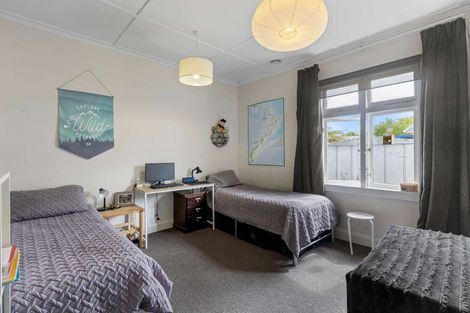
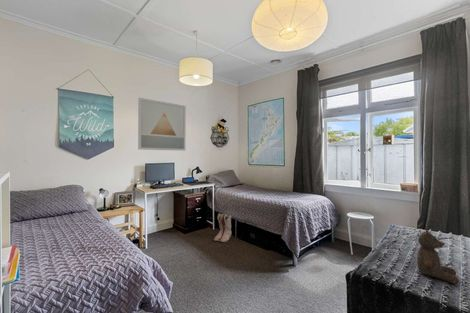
+ stuffed bear [416,226,460,285]
+ wall art [137,97,187,152]
+ boots [213,213,232,243]
